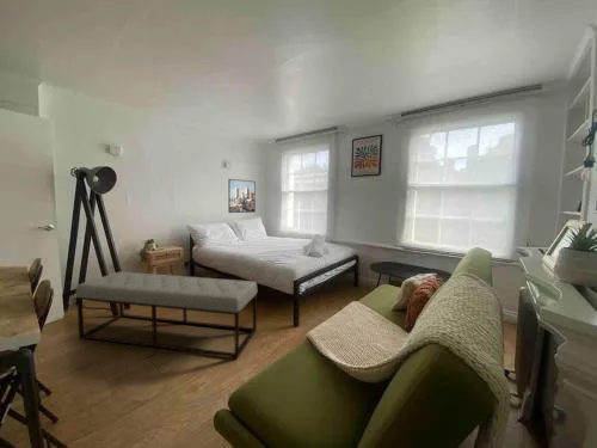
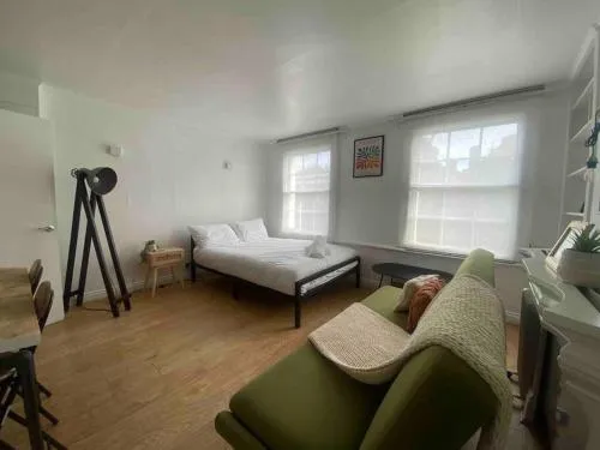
- bench [74,270,258,360]
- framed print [227,178,257,214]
